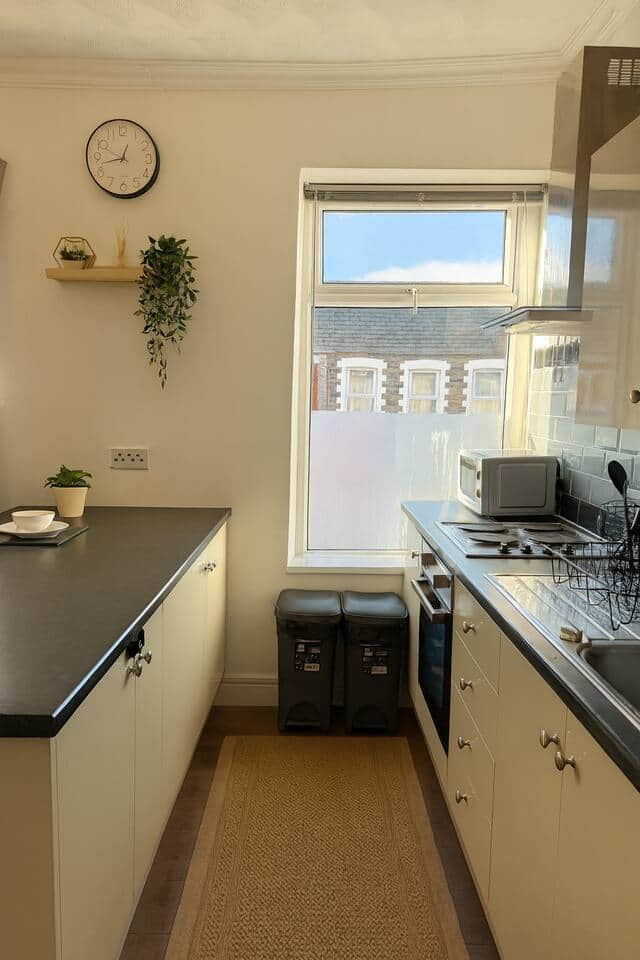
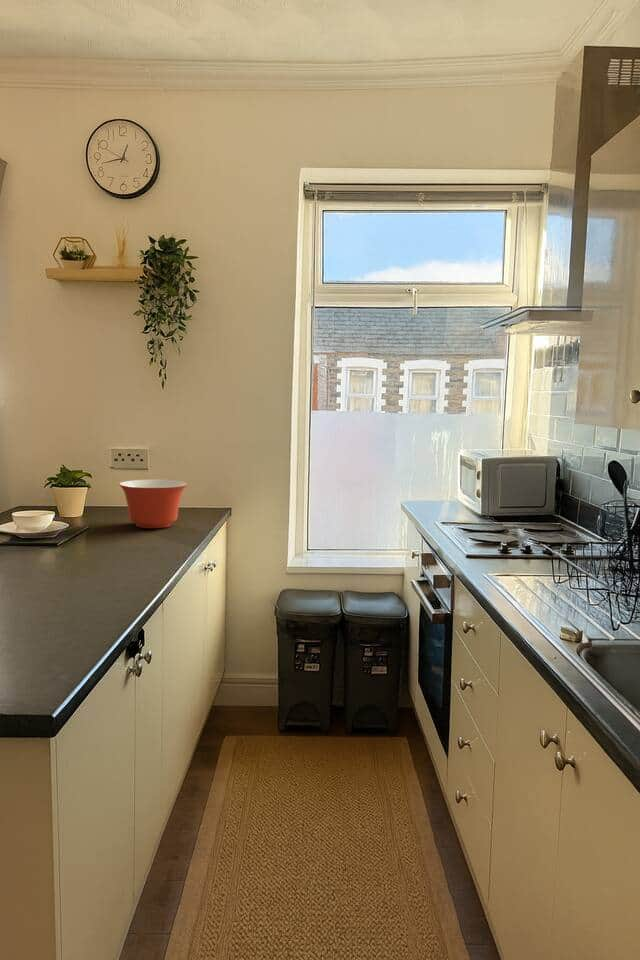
+ mixing bowl [118,479,188,529]
